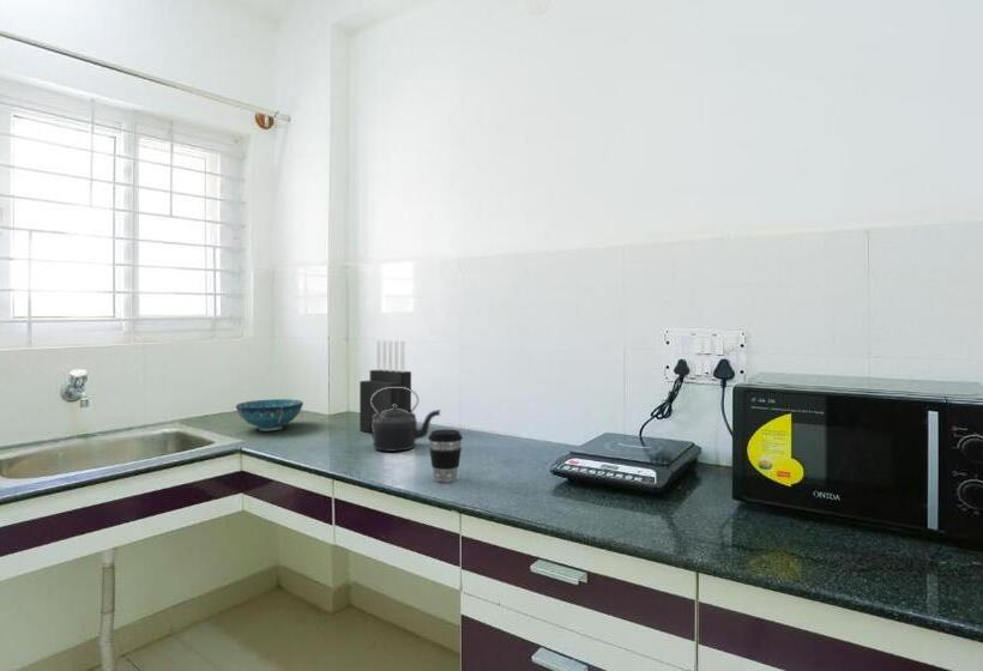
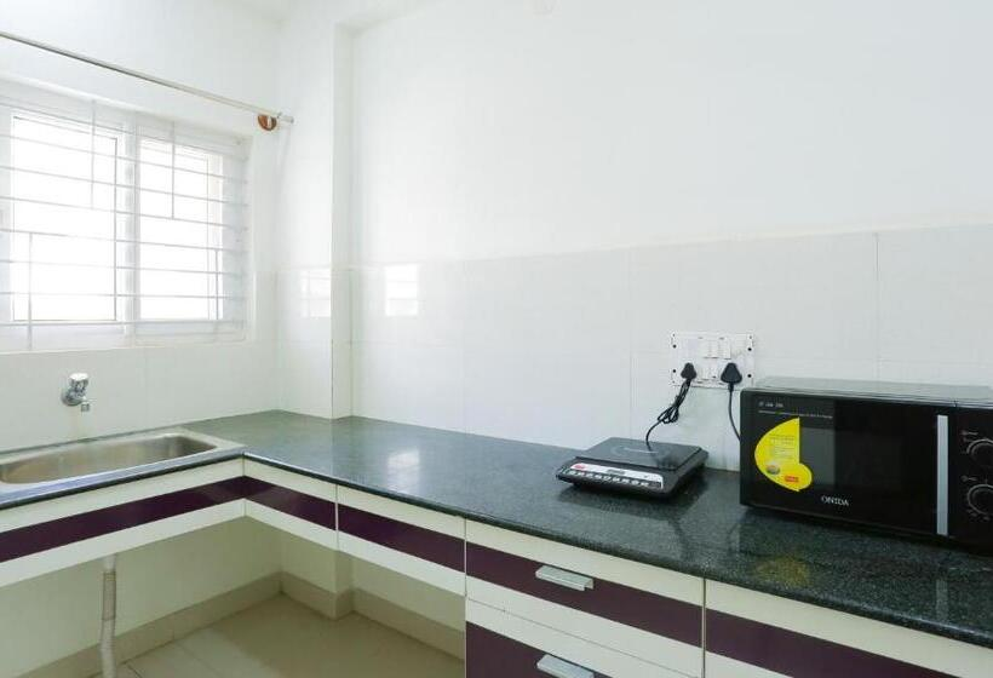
- coffee cup [428,429,464,484]
- knife block [358,339,412,435]
- kettle [370,387,442,453]
- decorative bowl [235,398,304,431]
